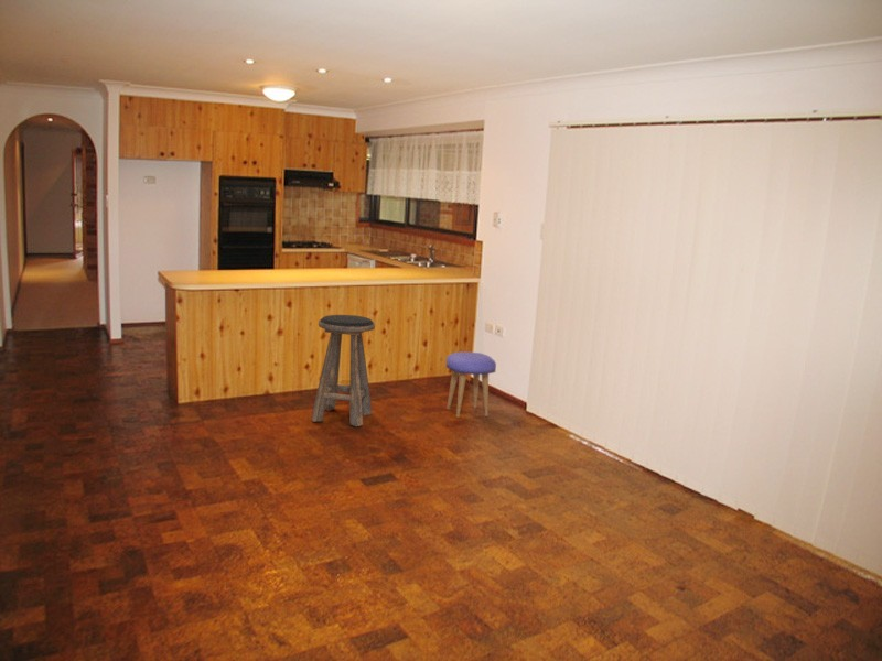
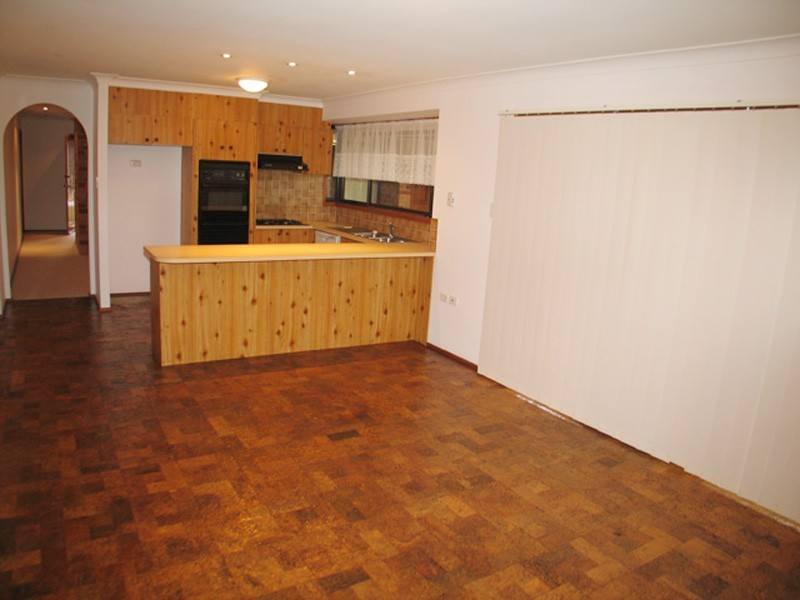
- stool [311,314,376,427]
- stool [445,351,497,419]
